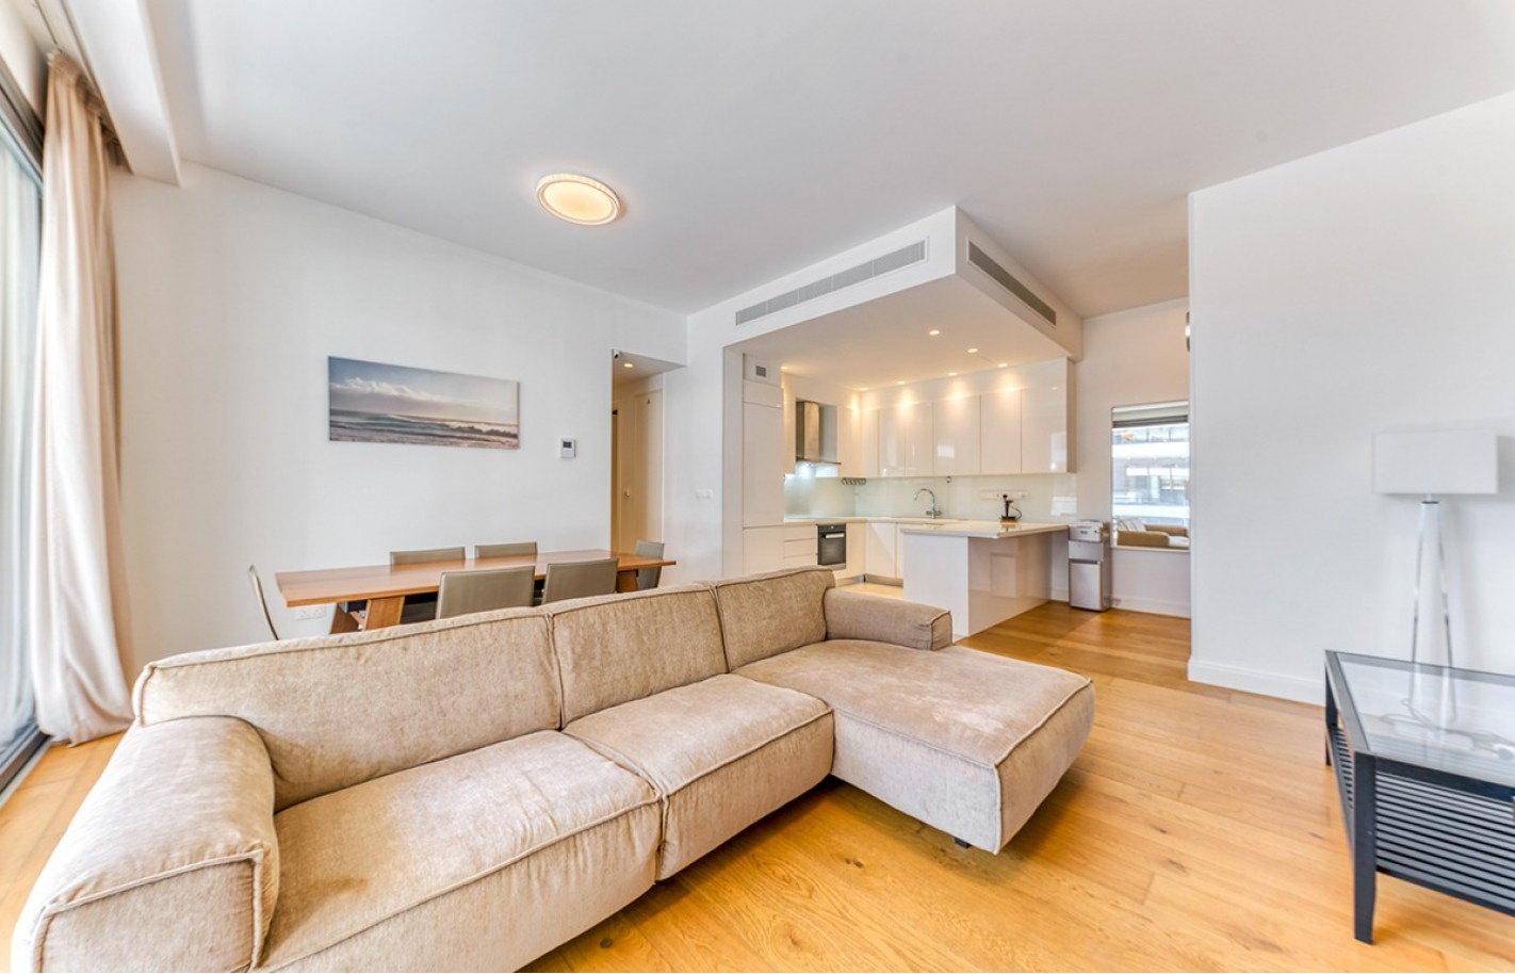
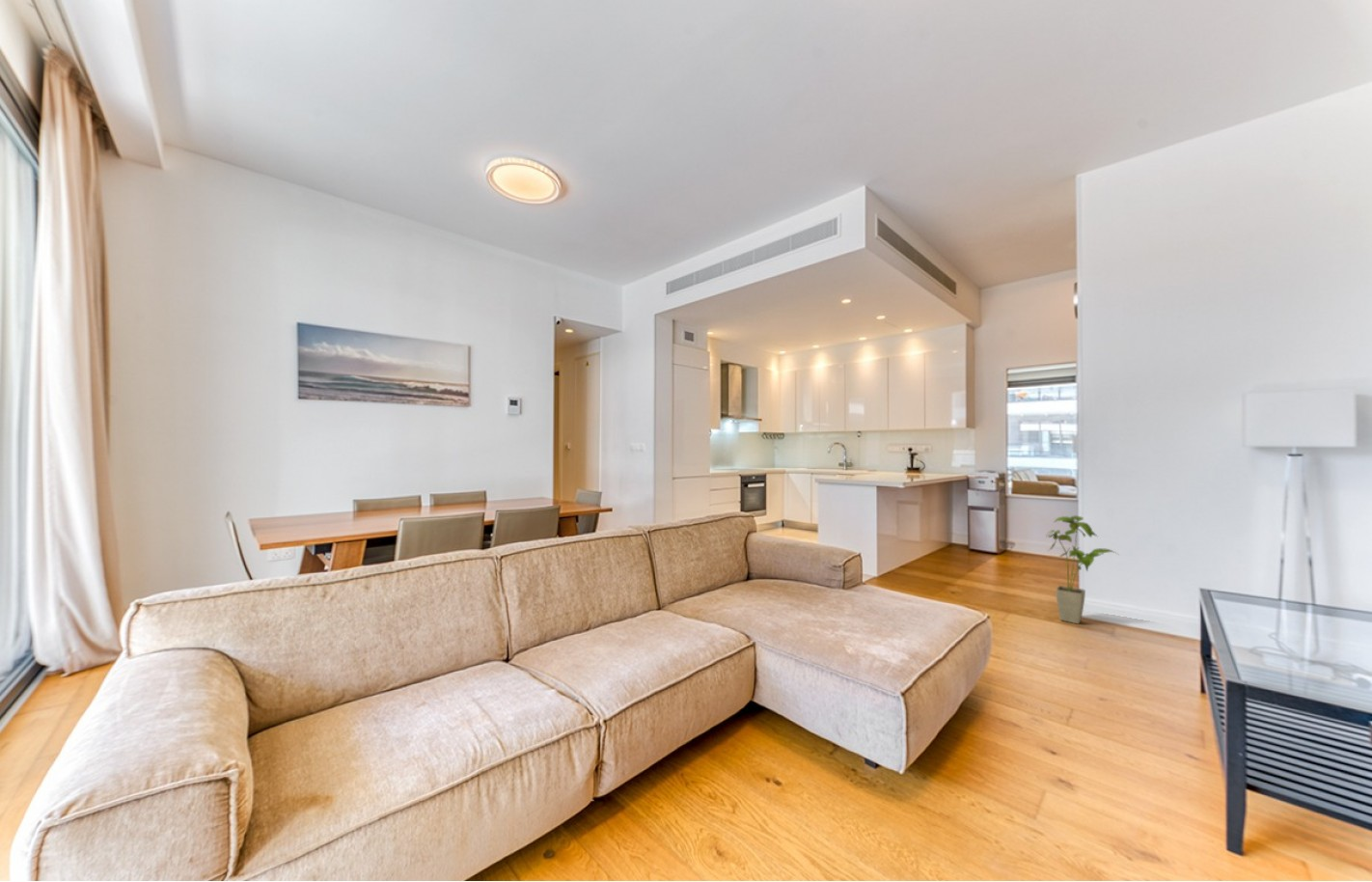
+ house plant [1045,514,1119,624]
